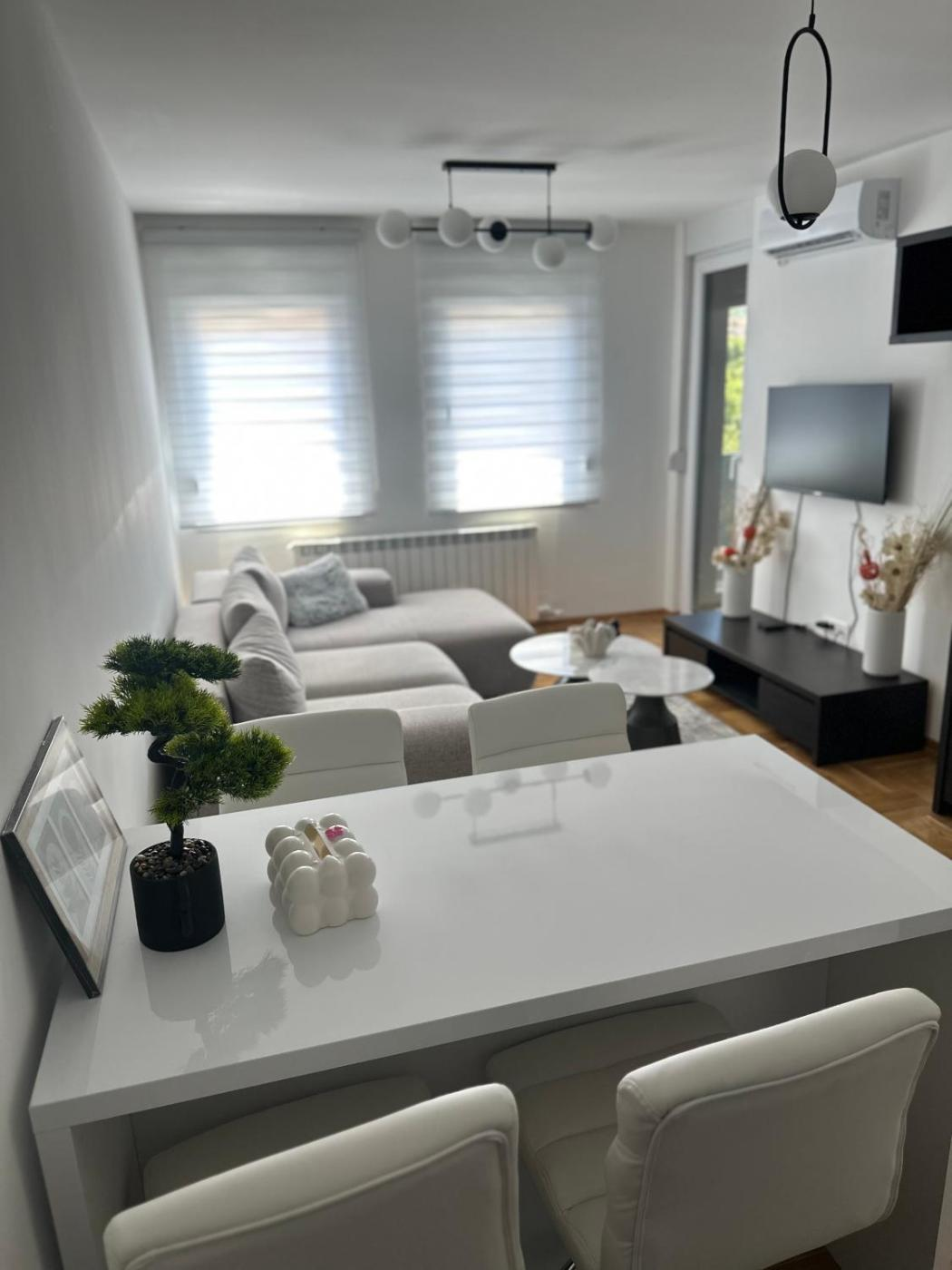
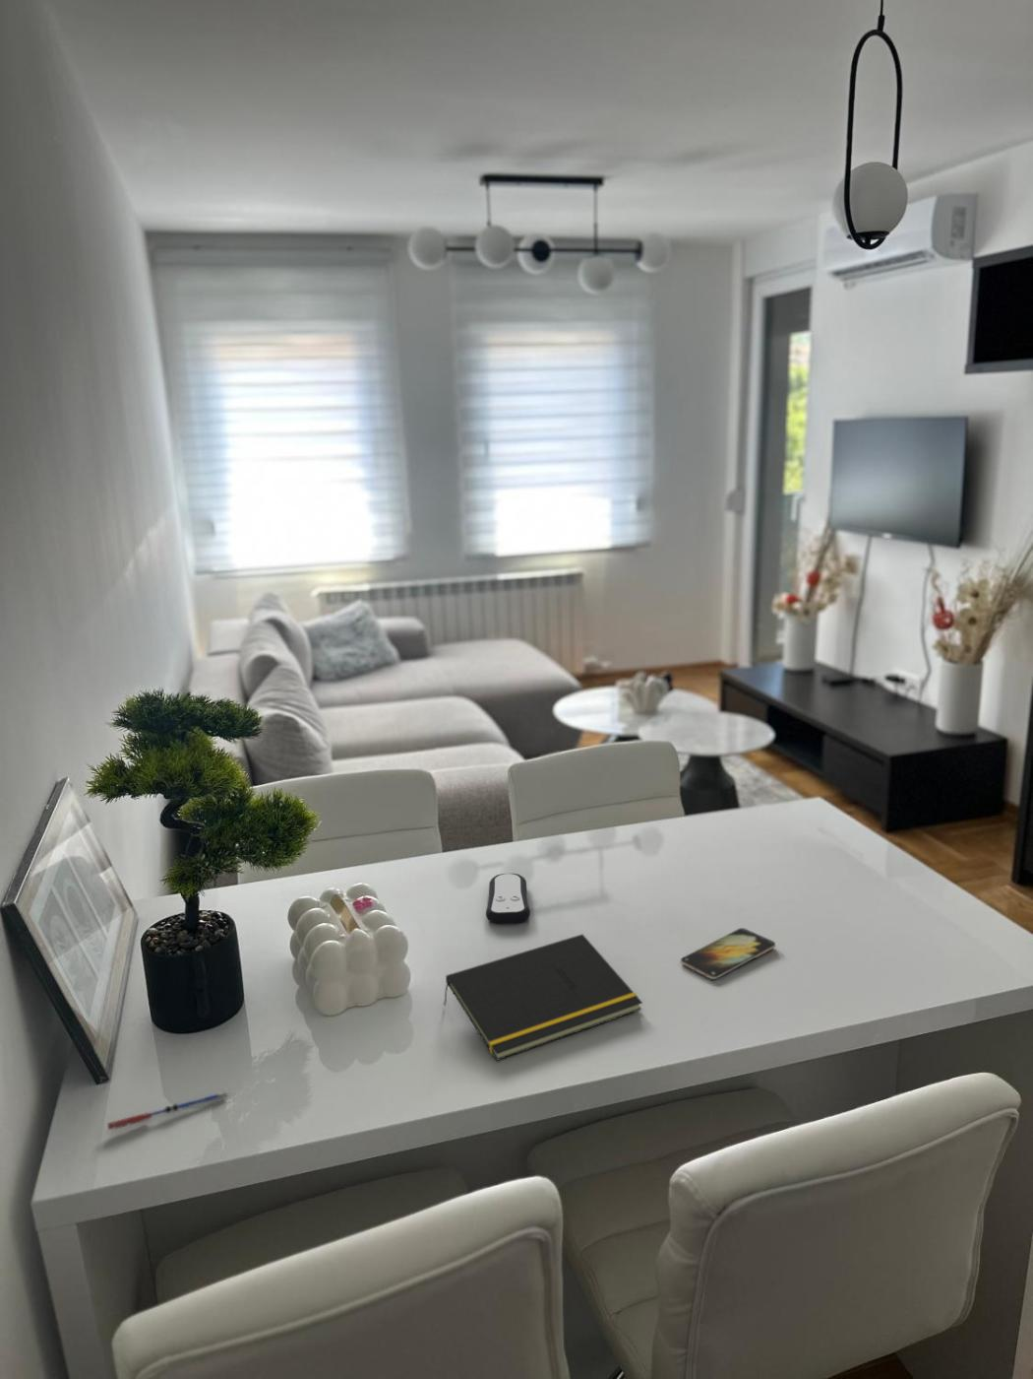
+ pen [106,1090,228,1130]
+ notepad [443,933,643,1062]
+ smartphone [680,927,776,981]
+ remote control [485,873,532,924]
